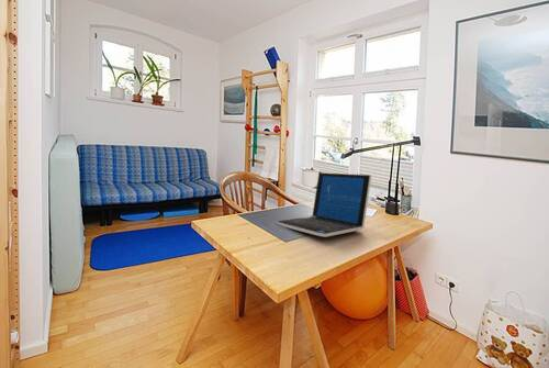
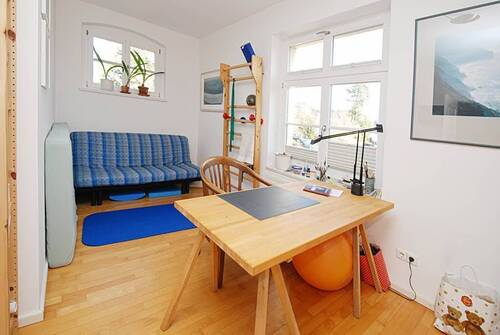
- laptop [276,171,372,238]
